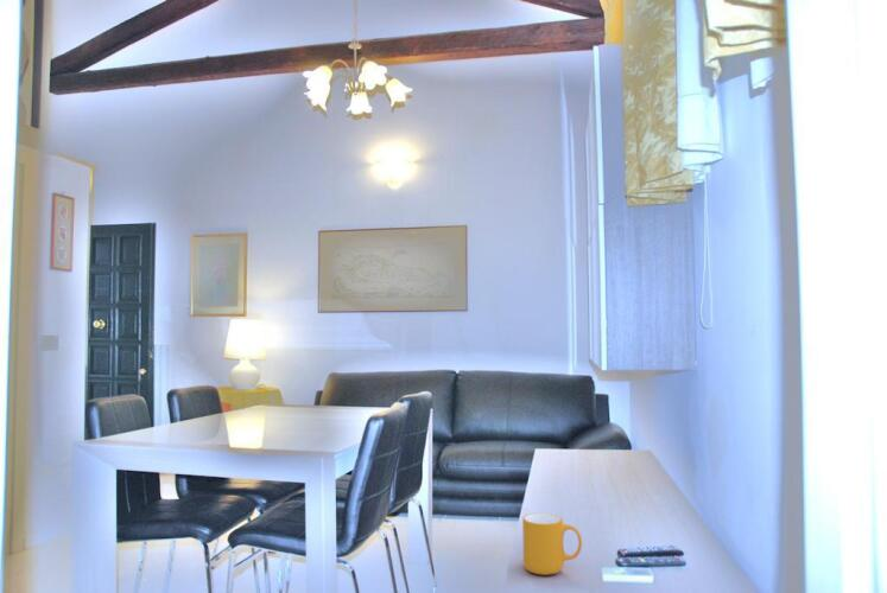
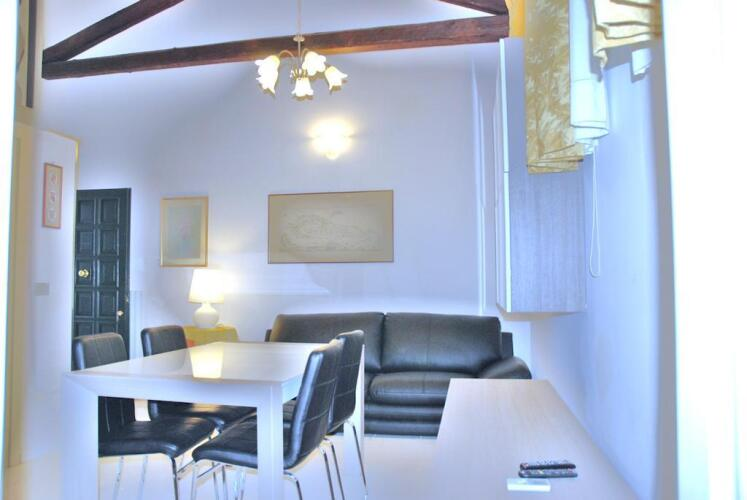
- mug [521,512,583,576]
